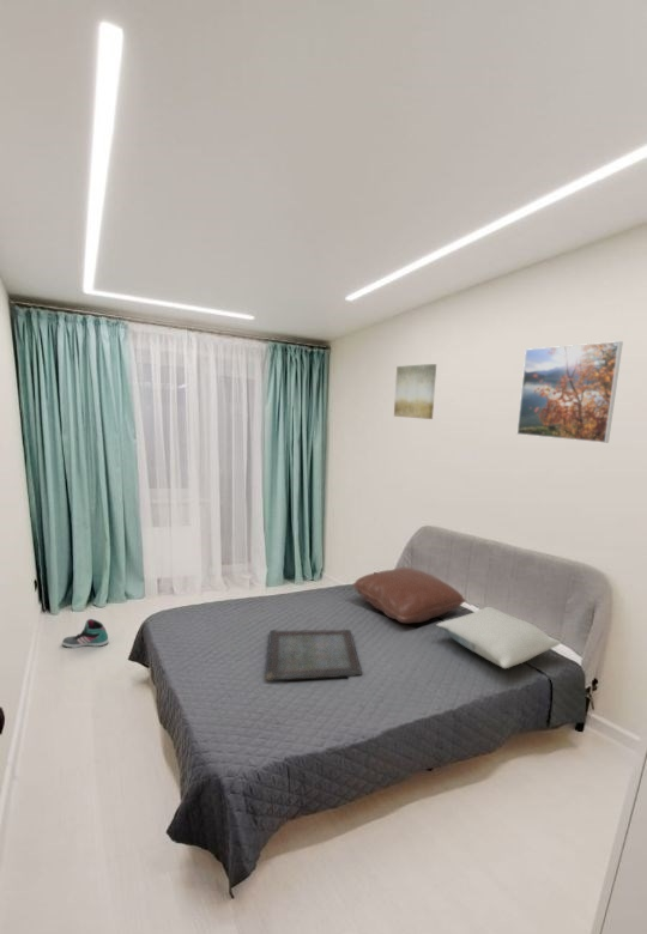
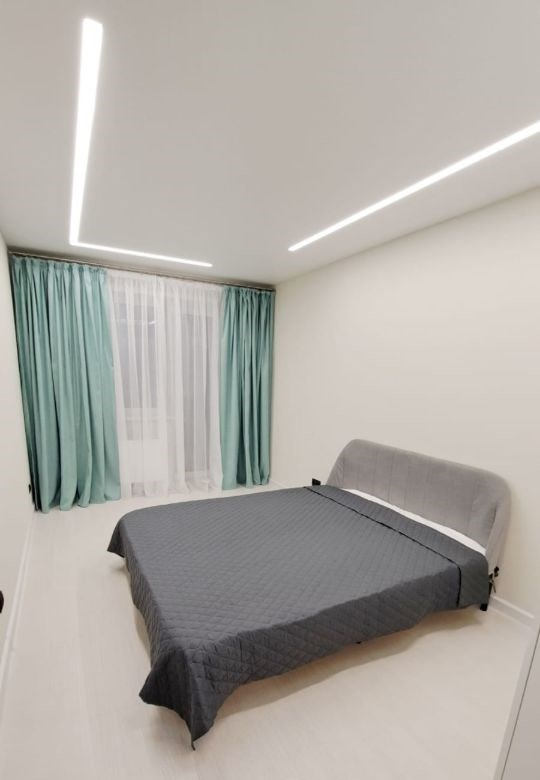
- pillow [352,566,466,624]
- serving tray [265,629,363,683]
- wall art [393,363,437,420]
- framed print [515,340,624,444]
- pillow [435,605,562,669]
- sneaker [61,618,109,649]
